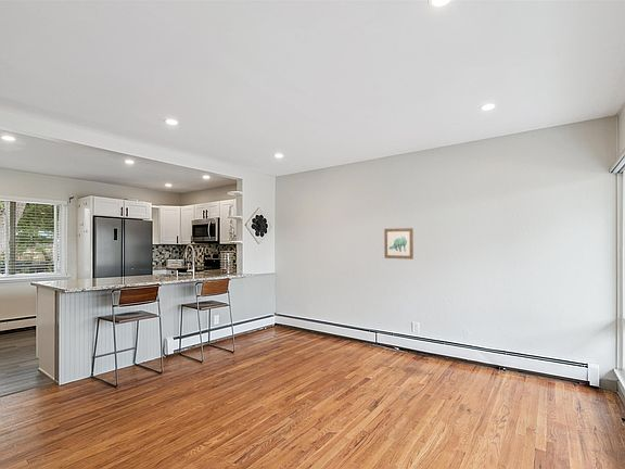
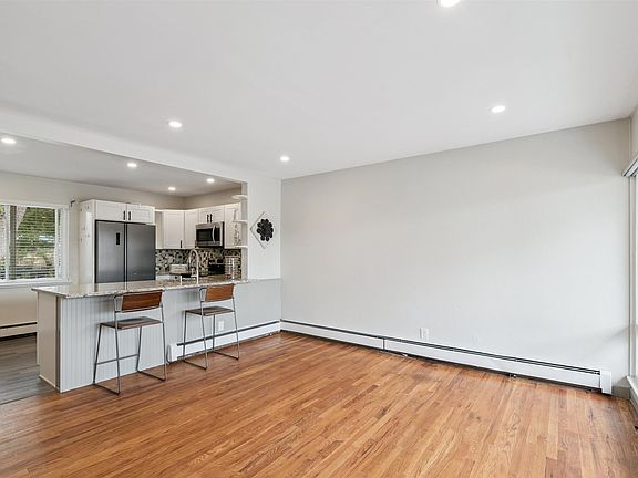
- wall art [383,227,414,261]
